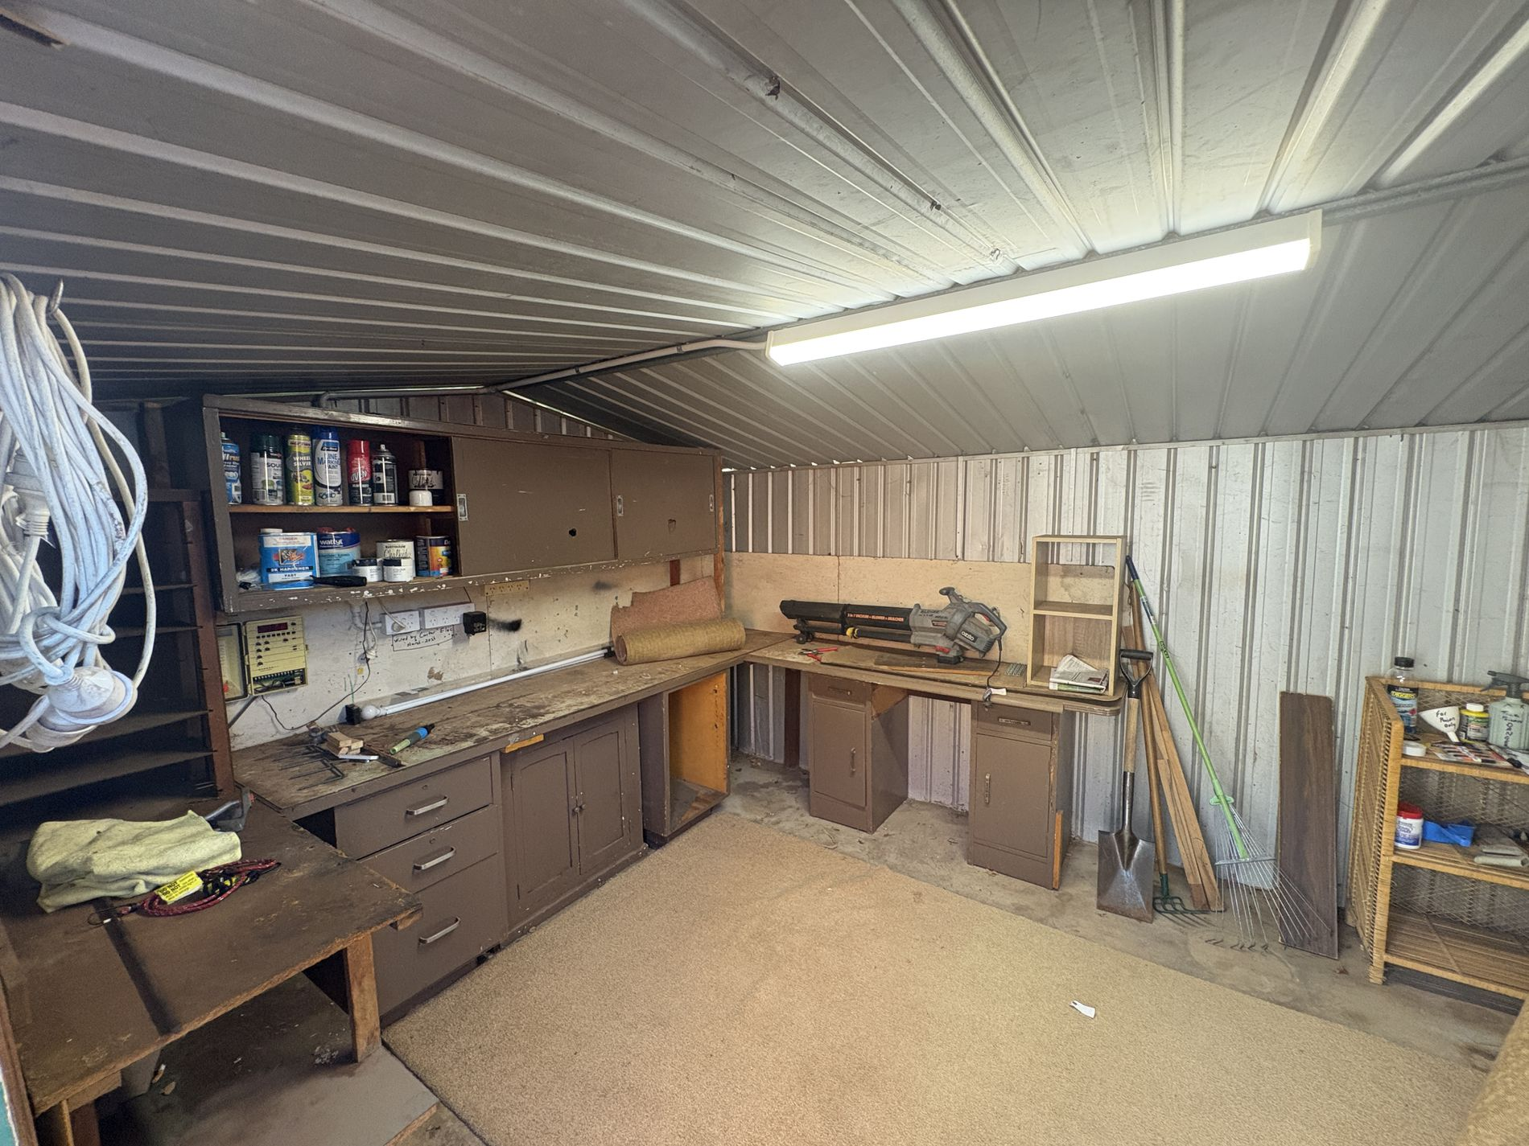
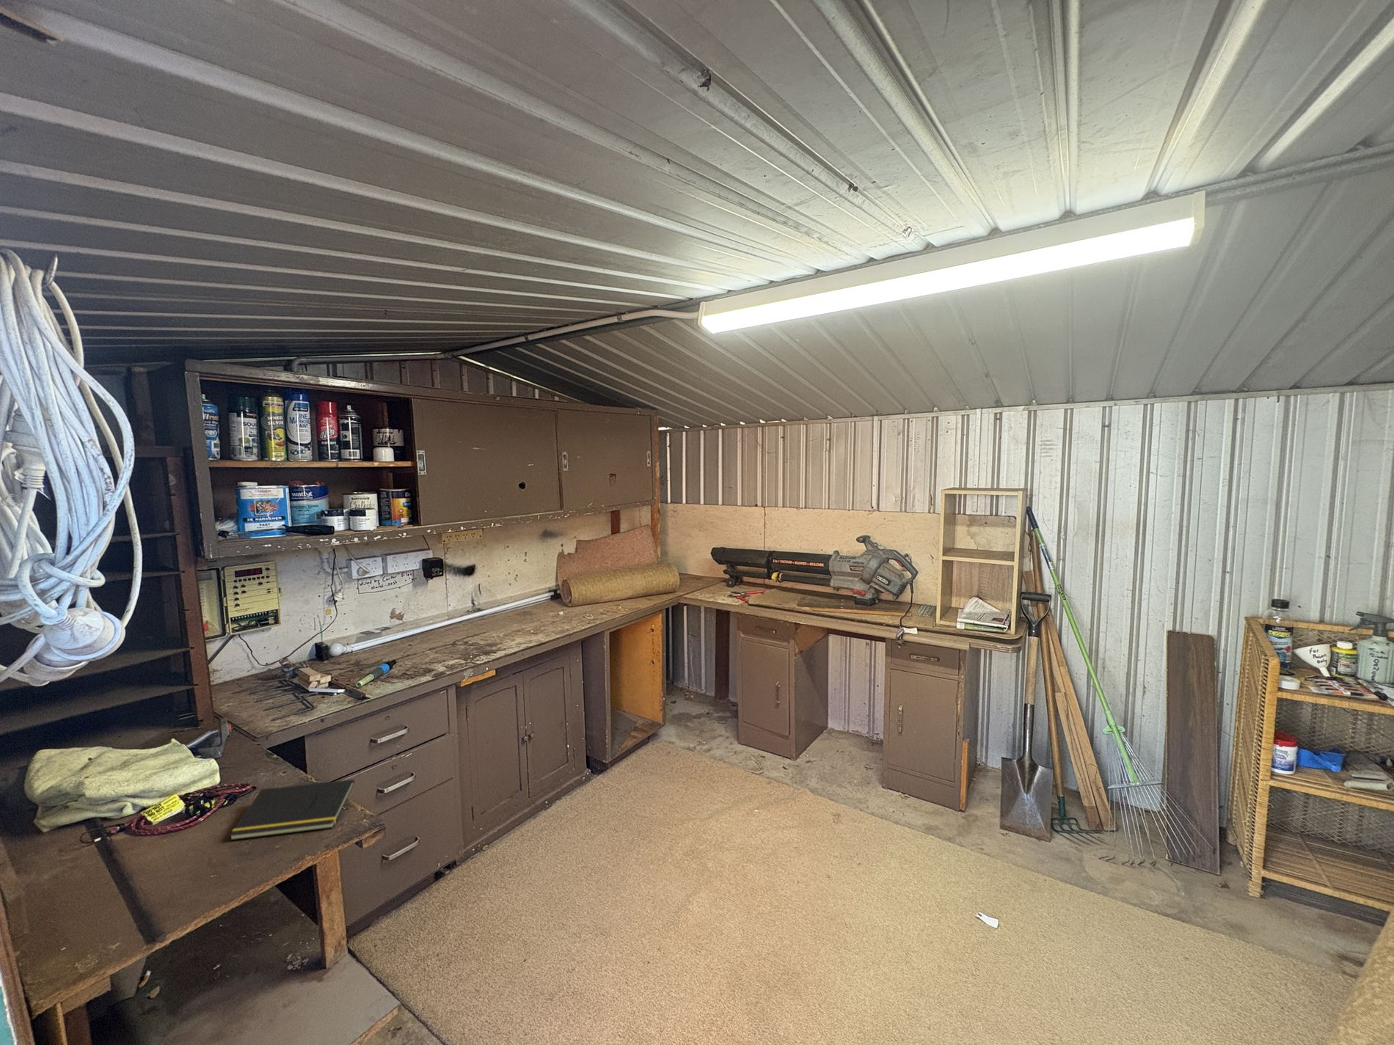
+ notepad [228,778,356,841]
